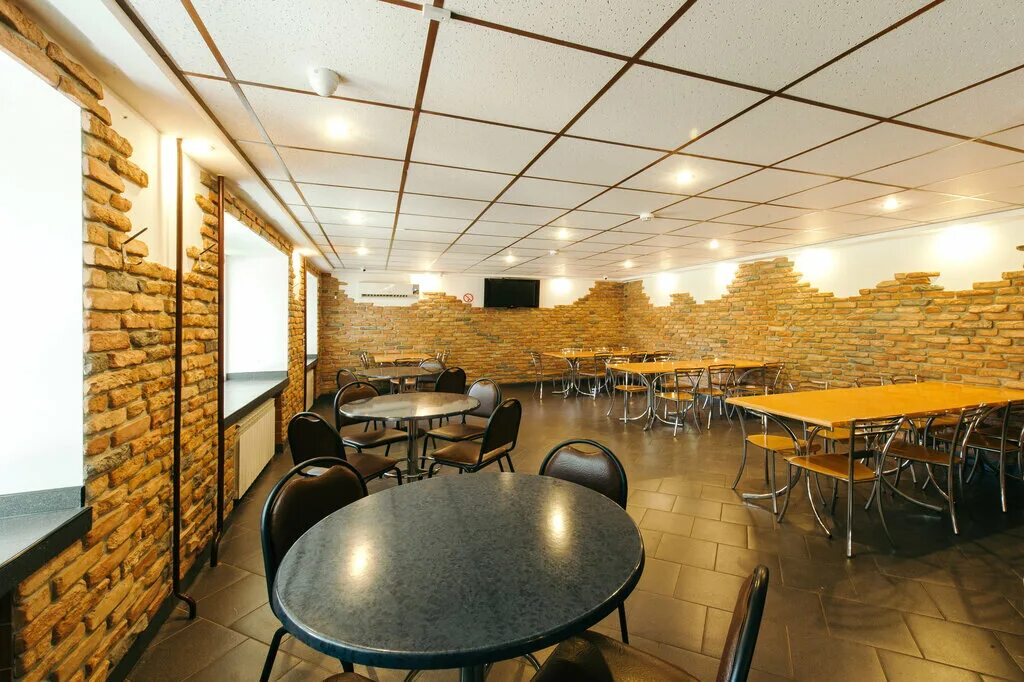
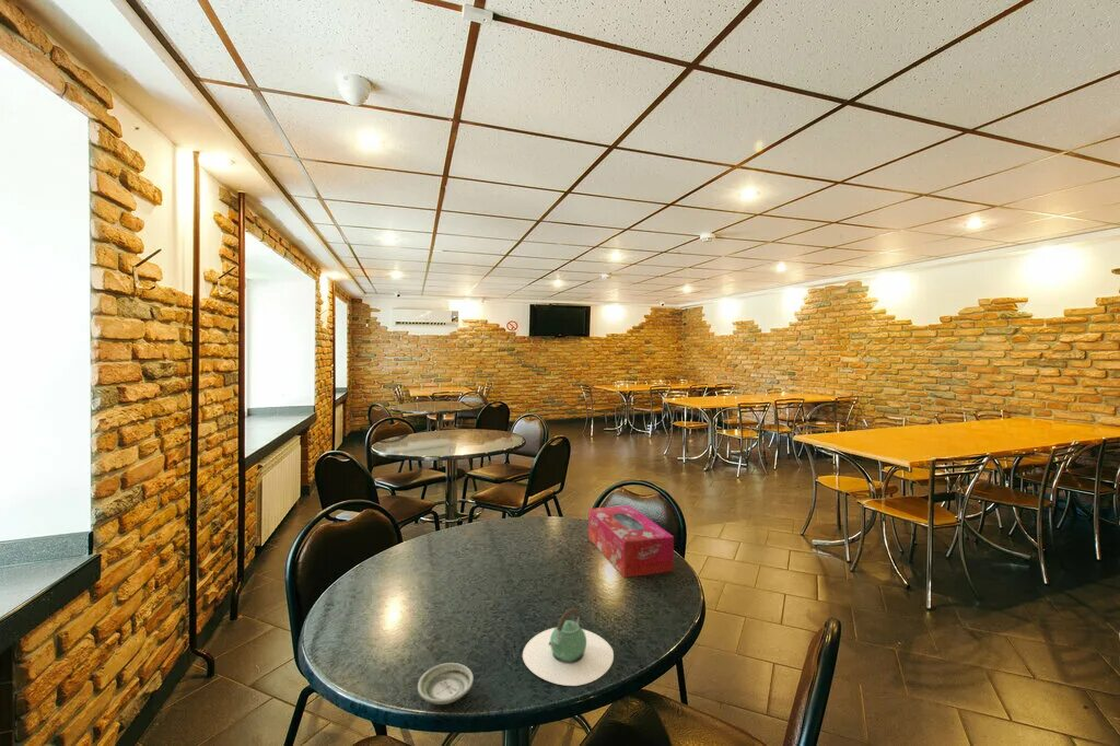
+ tissue box [587,504,675,579]
+ teapot [522,607,615,687]
+ saucer [417,662,475,706]
